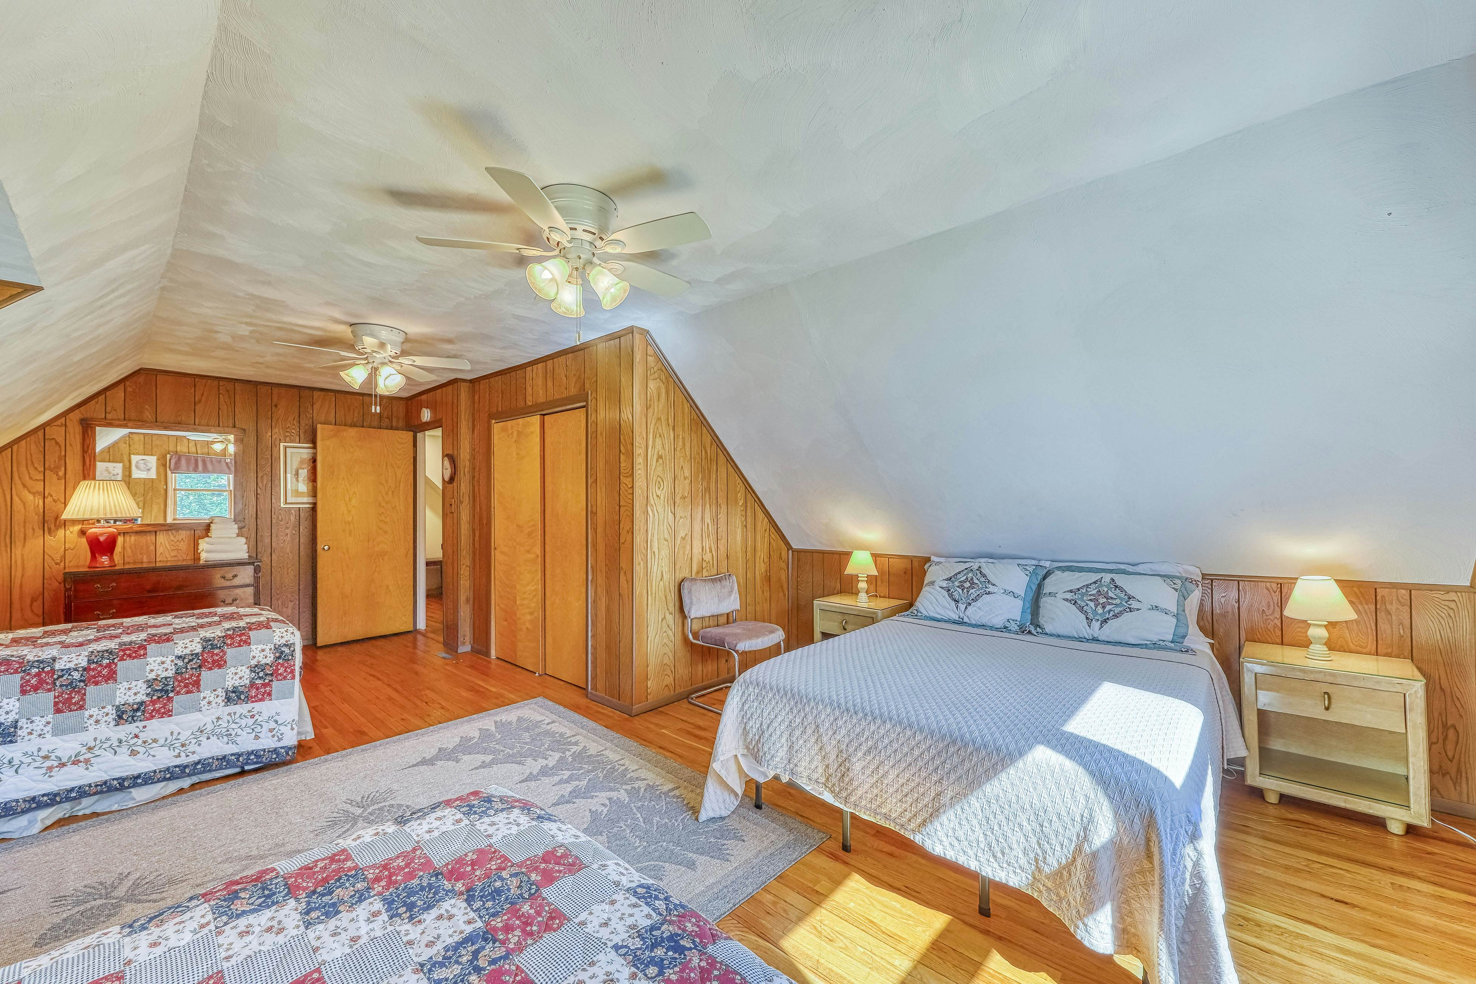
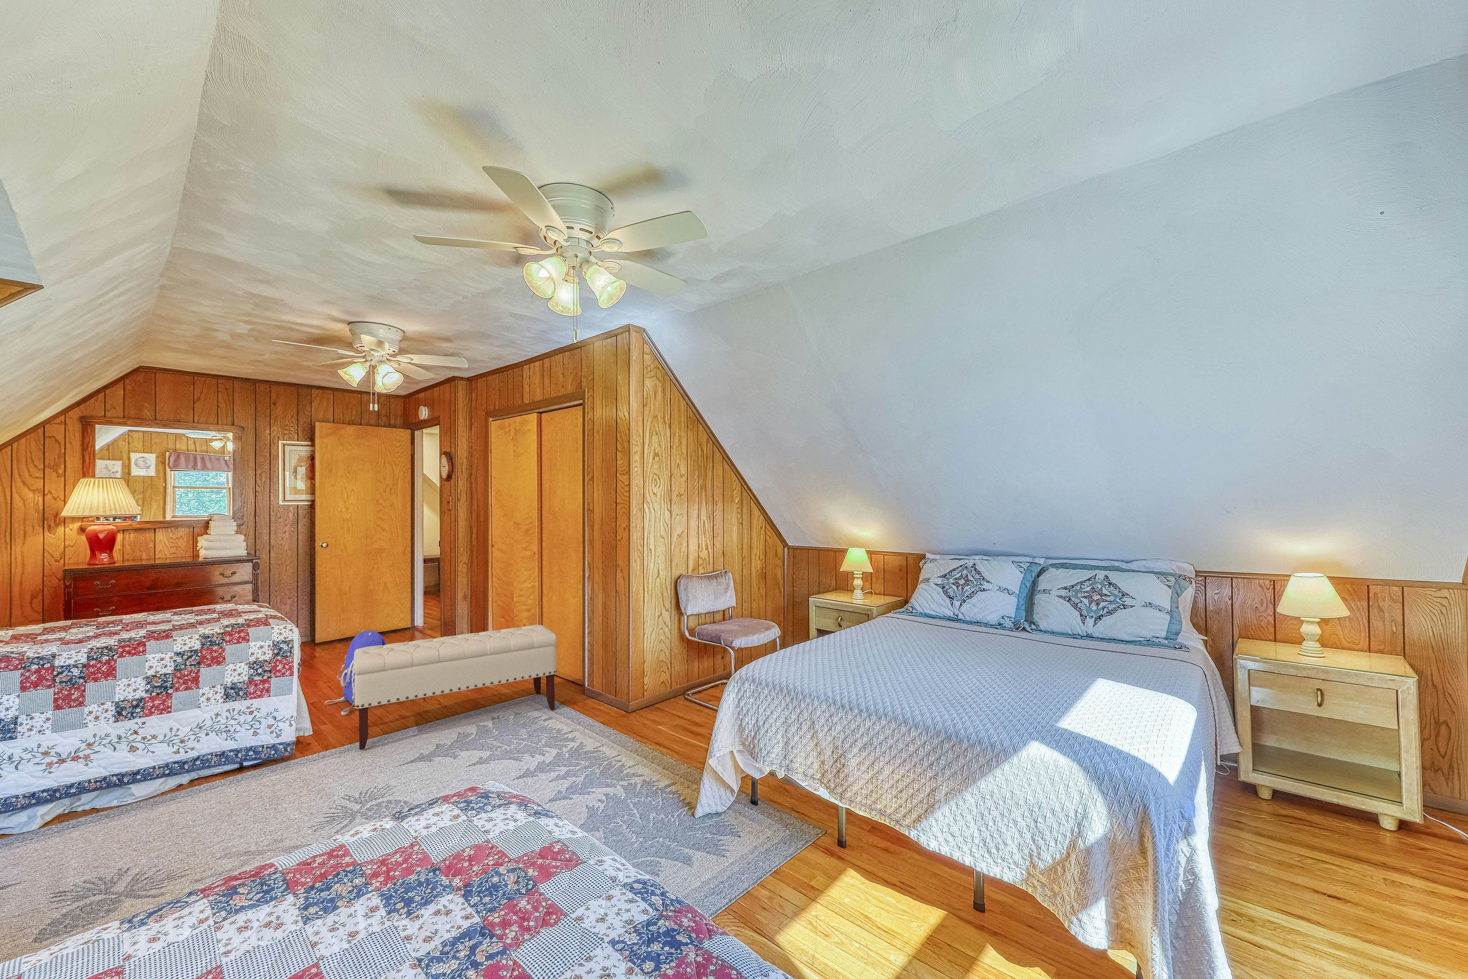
+ backpack [324,629,386,716]
+ bench [353,624,557,751]
